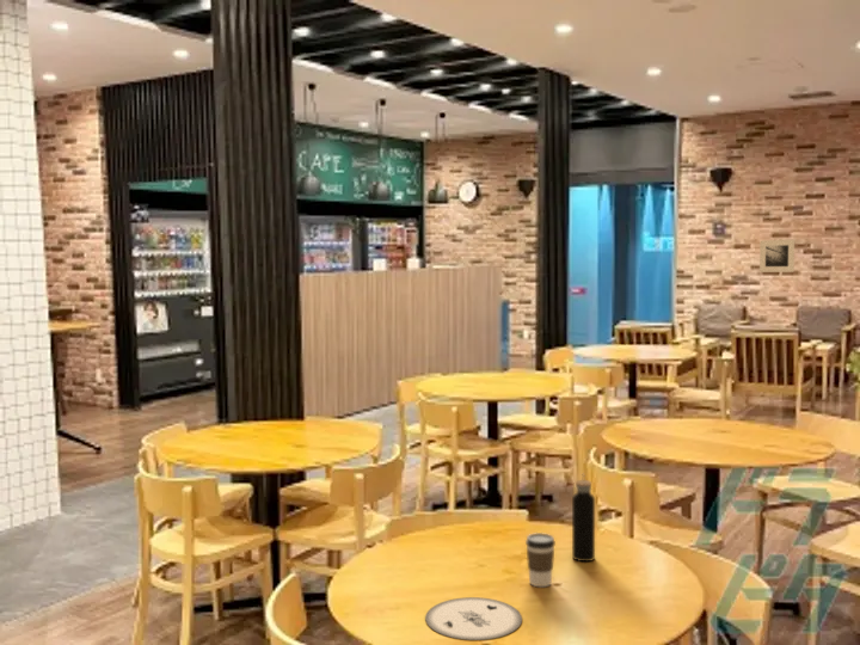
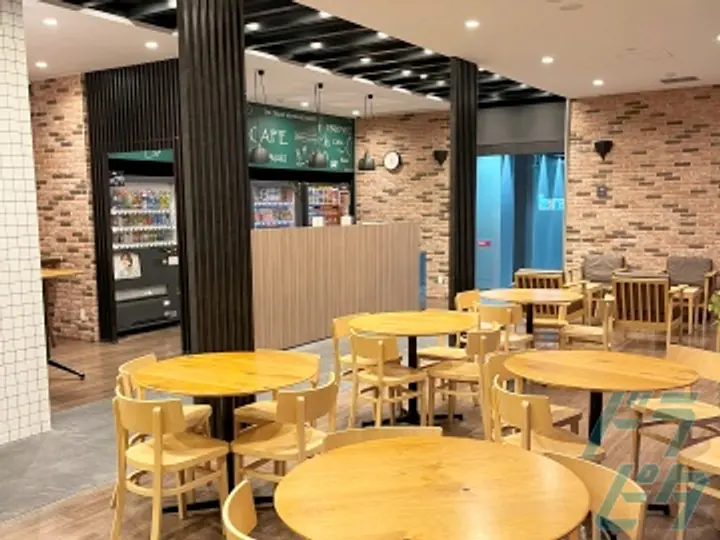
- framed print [758,239,796,274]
- coffee cup [524,532,557,588]
- water bottle [571,473,596,563]
- plate [424,596,523,641]
